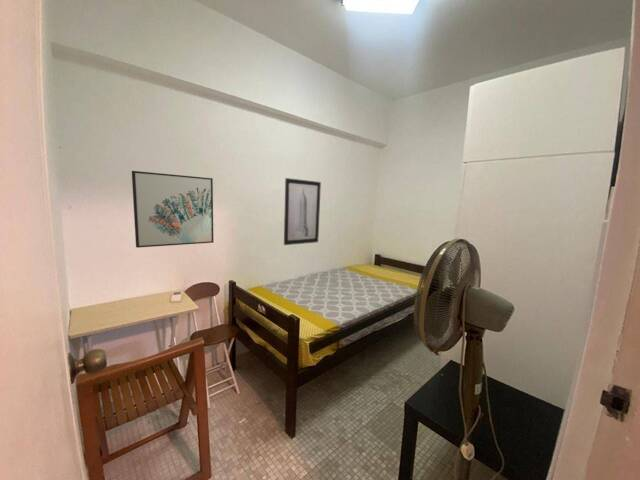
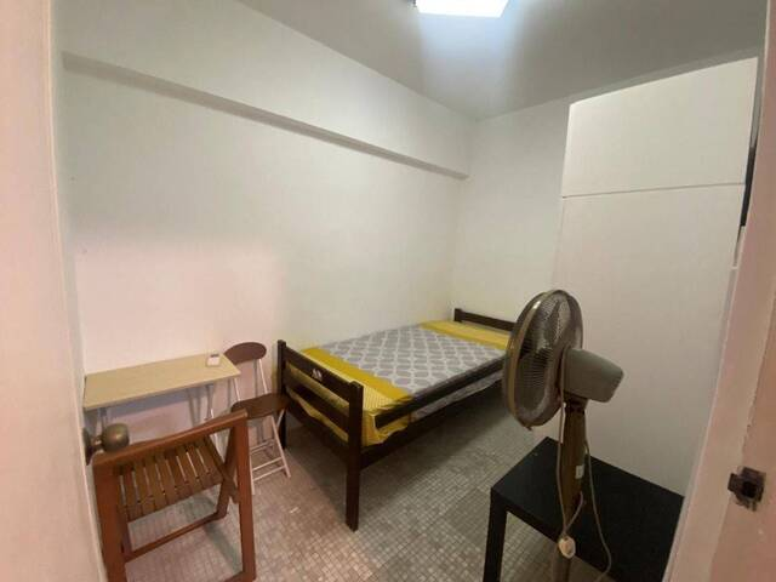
- wall art [283,177,322,246]
- wall art [131,170,215,249]
